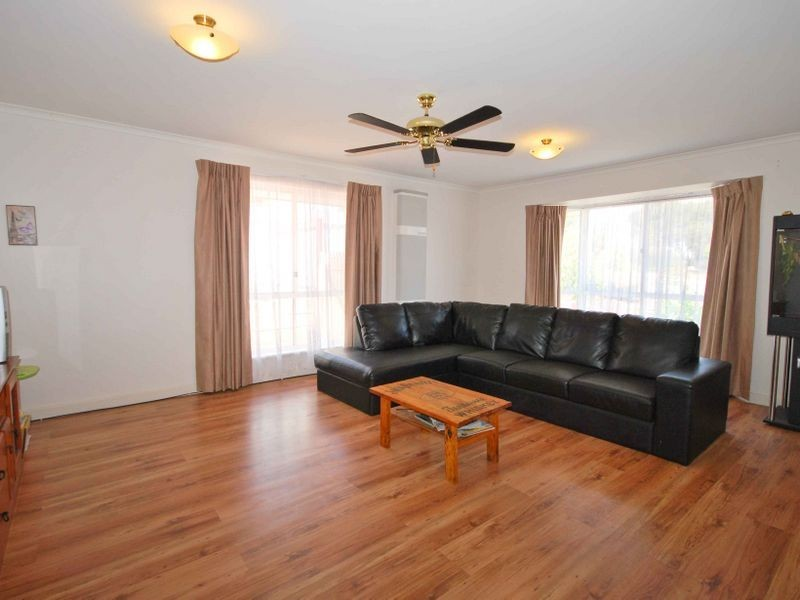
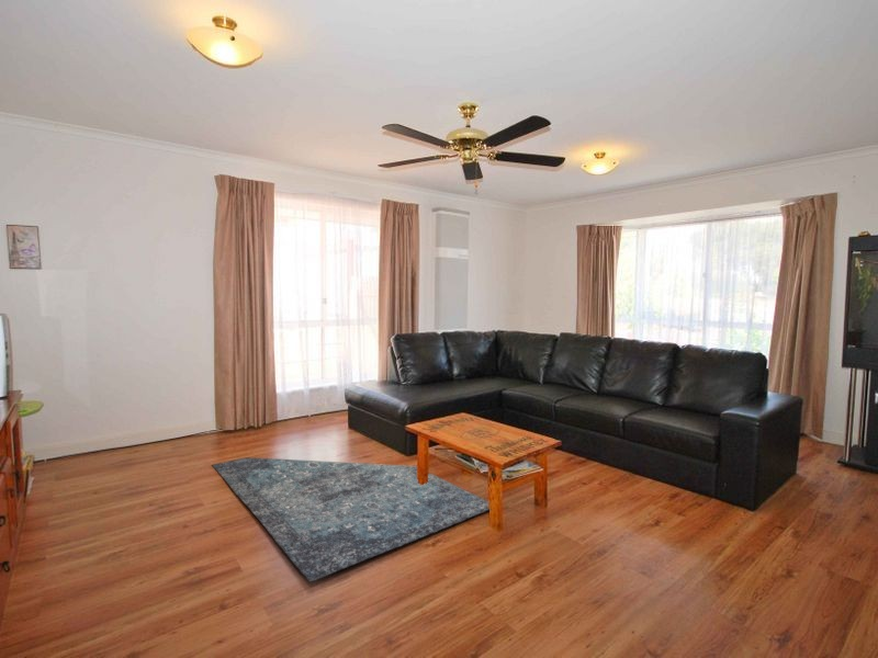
+ rug [211,456,491,583]
